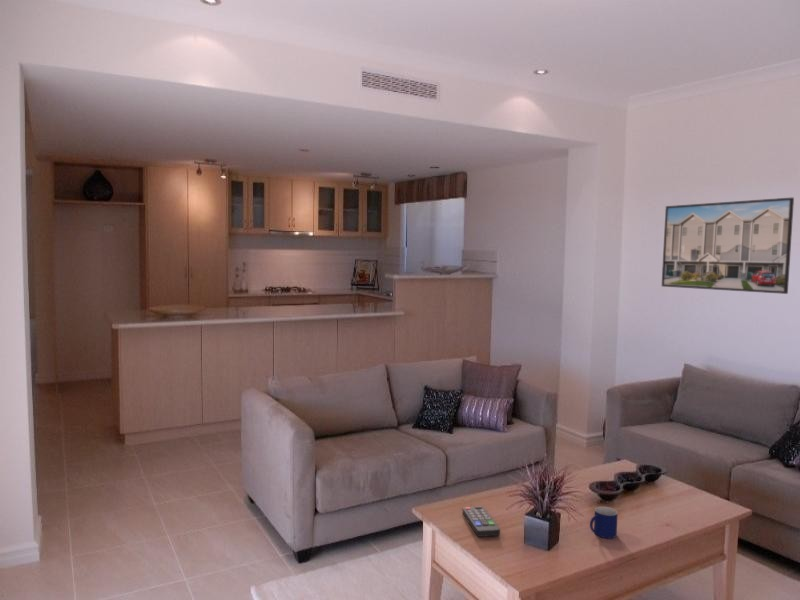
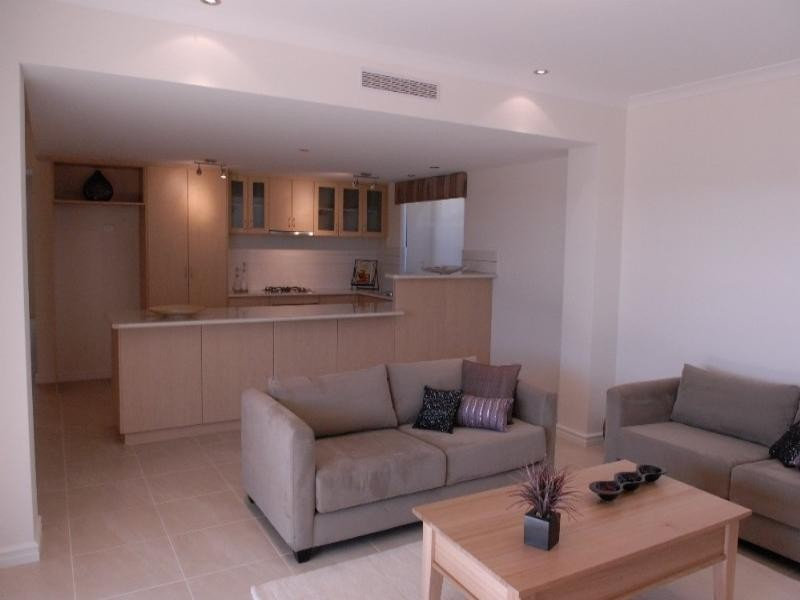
- remote control [462,506,501,538]
- mug [589,506,619,539]
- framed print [661,197,795,295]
